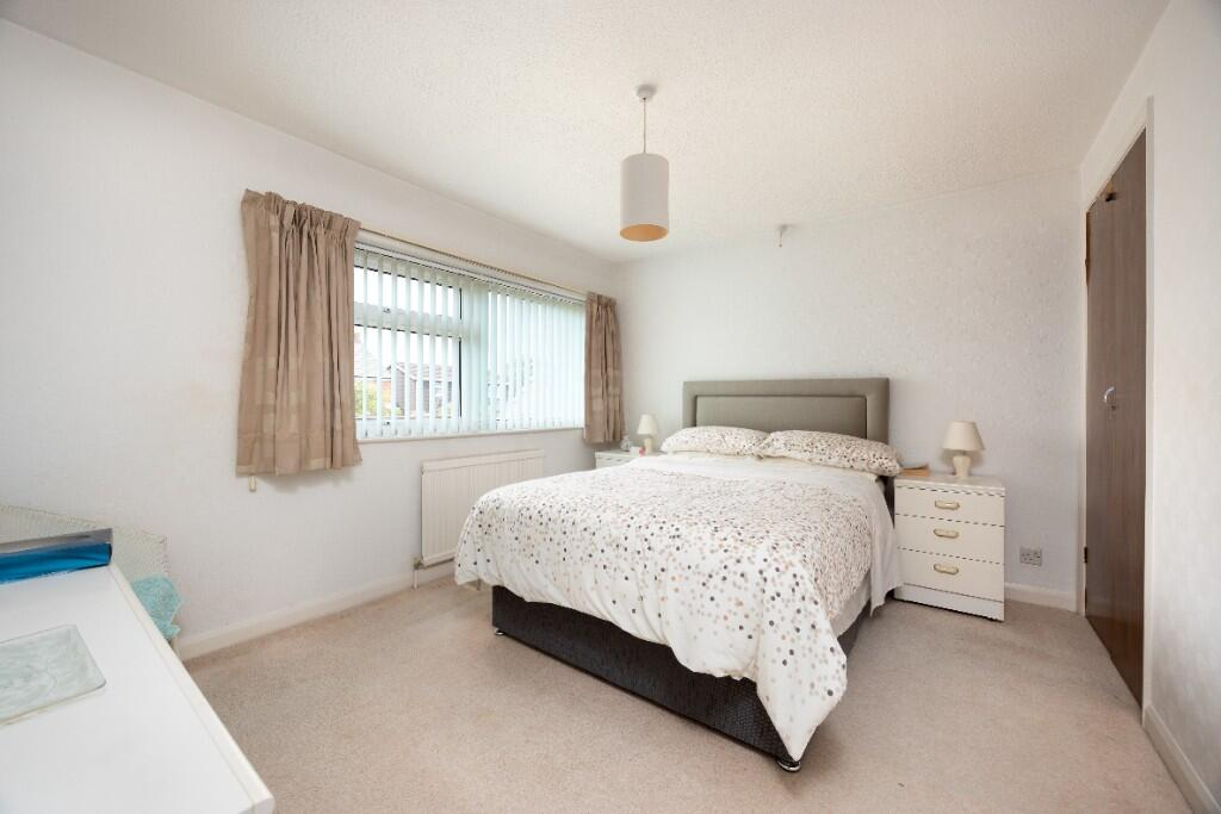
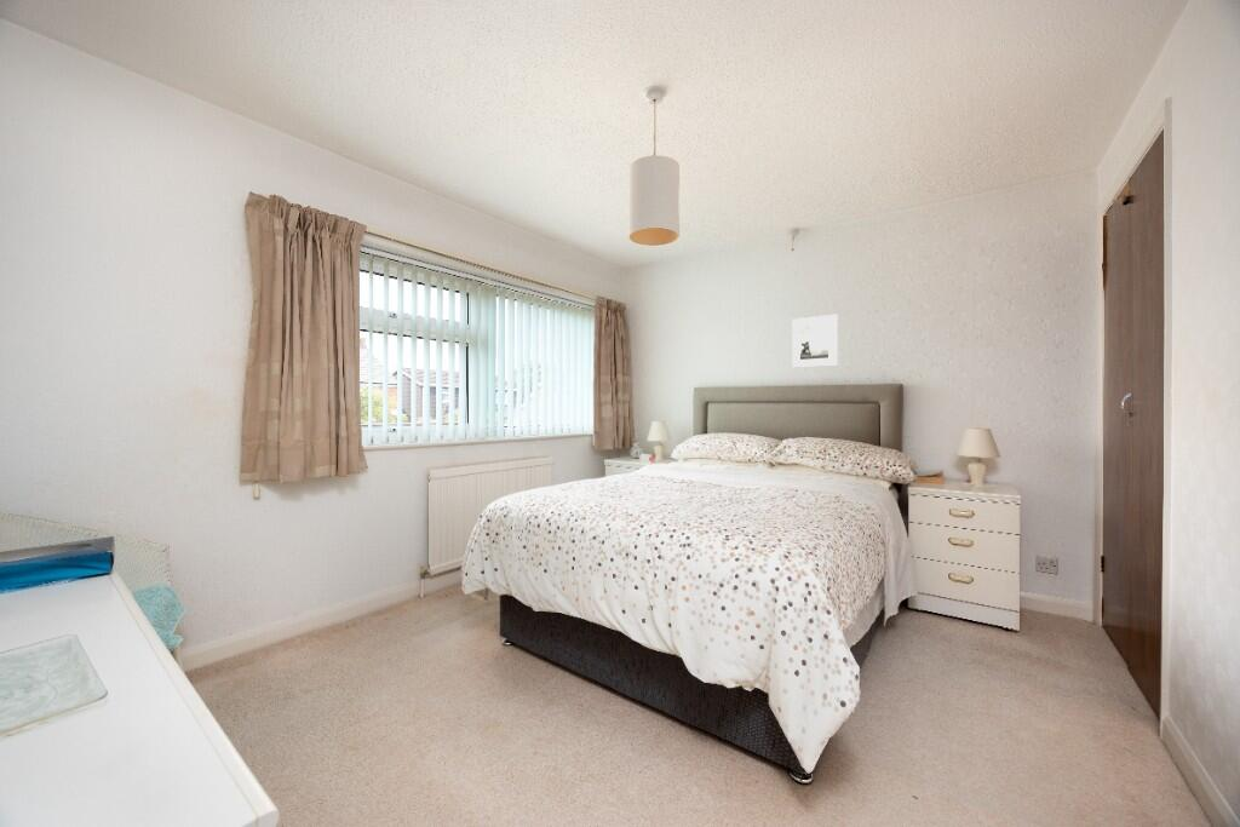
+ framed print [791,314,839,369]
